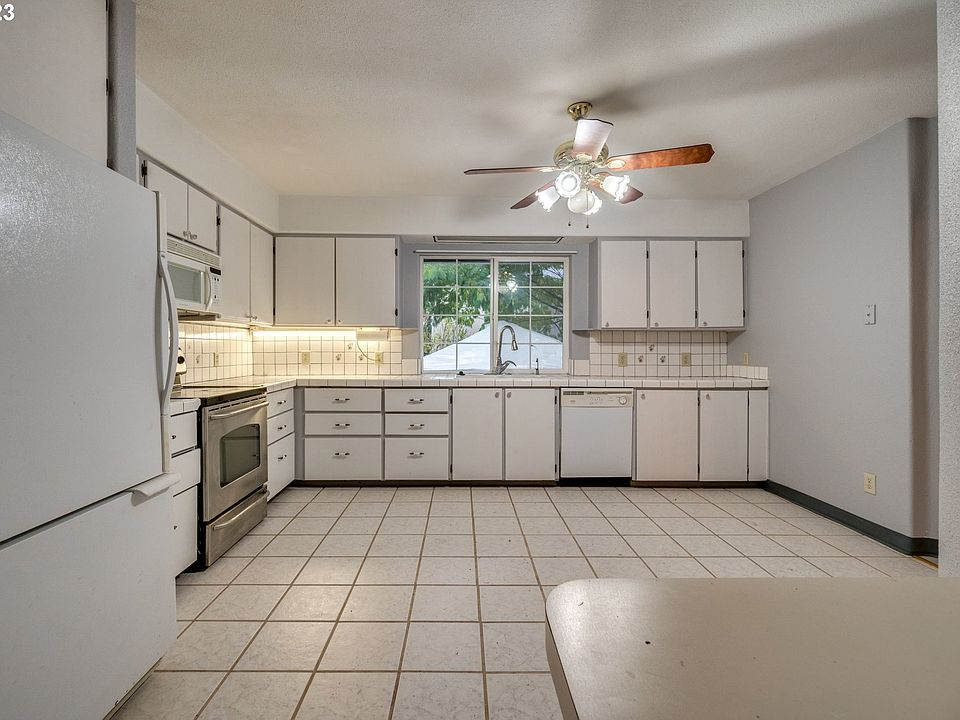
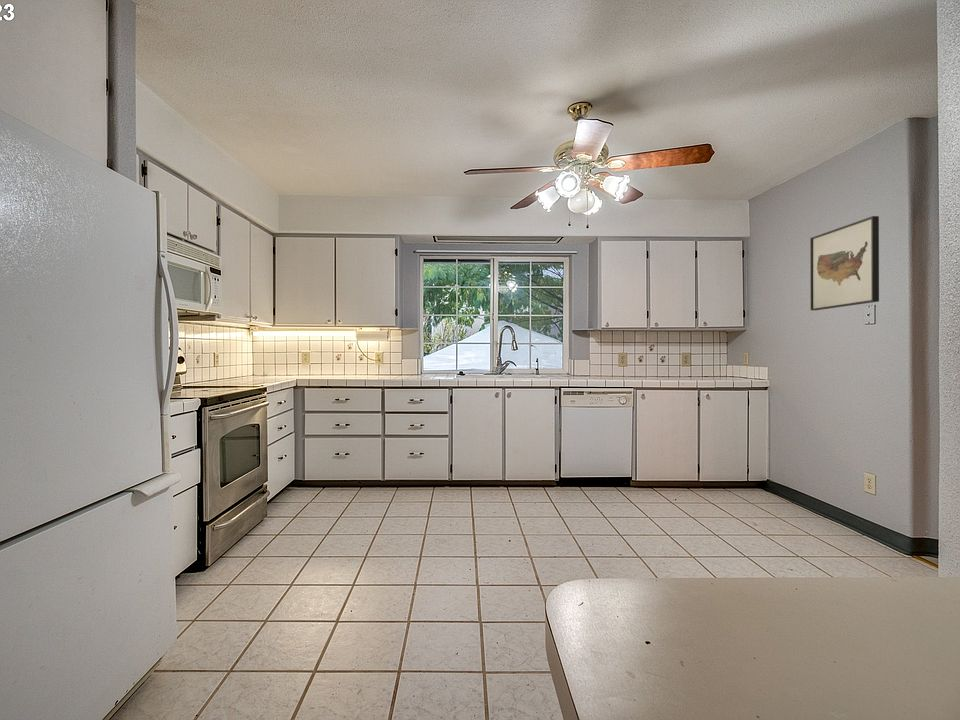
+ wall art [809,215,880,311]
